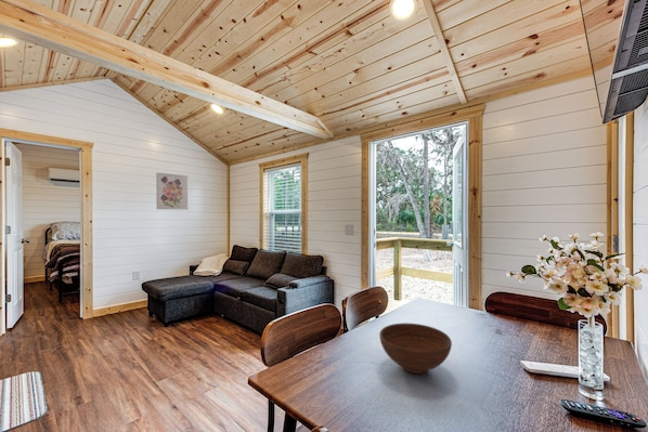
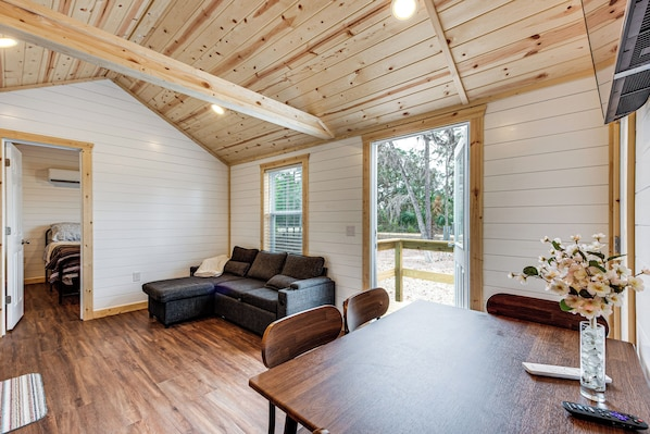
- bowl [378,323,453,375]
- wall art [155,172,189,211]
